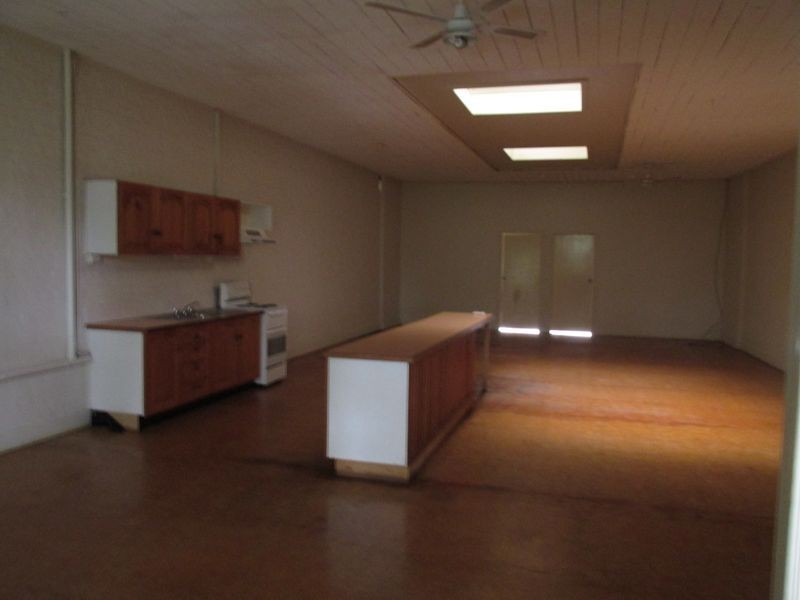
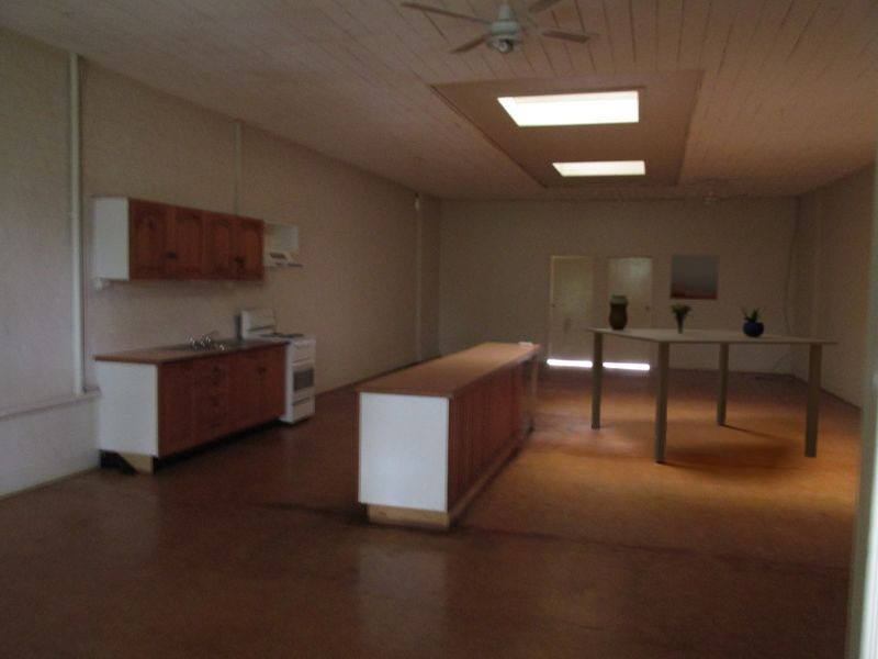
+ wall art [668,254,721,301]
+ bouquet [667,301,695,334]
+ potted plant [741,304,768,337]
+ decorative urn [607,293,630,331]
+ dining table [583,327,840,462]
